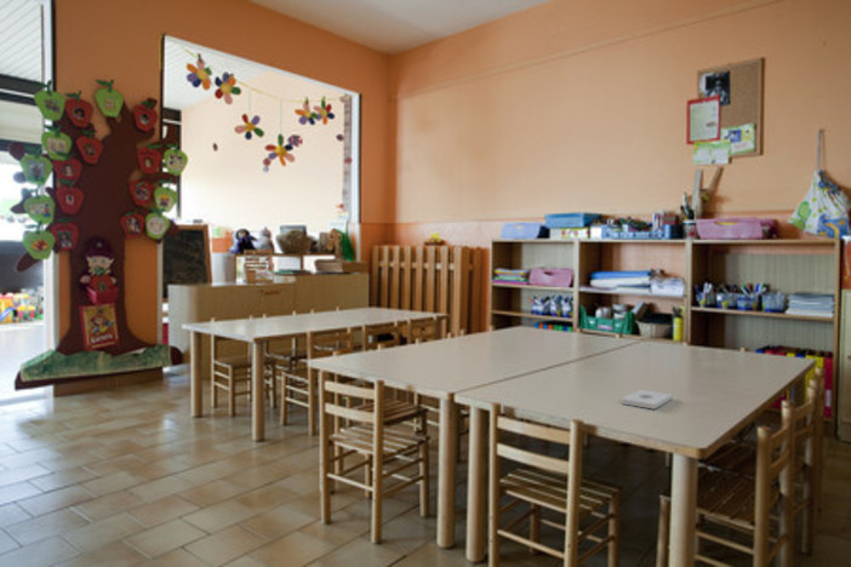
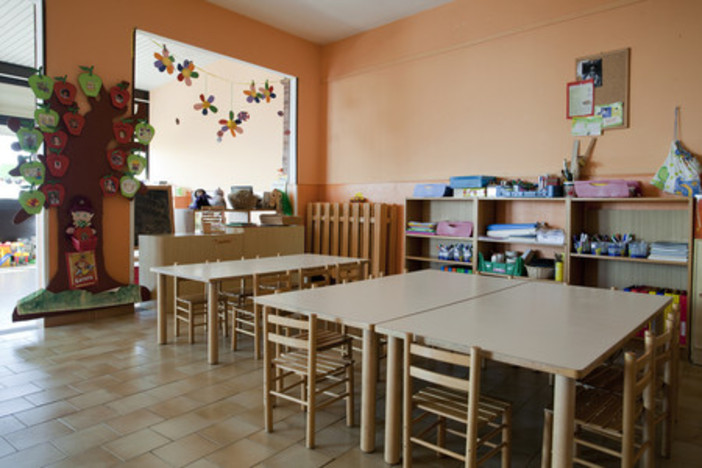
- notepad [619,389,674,411]
